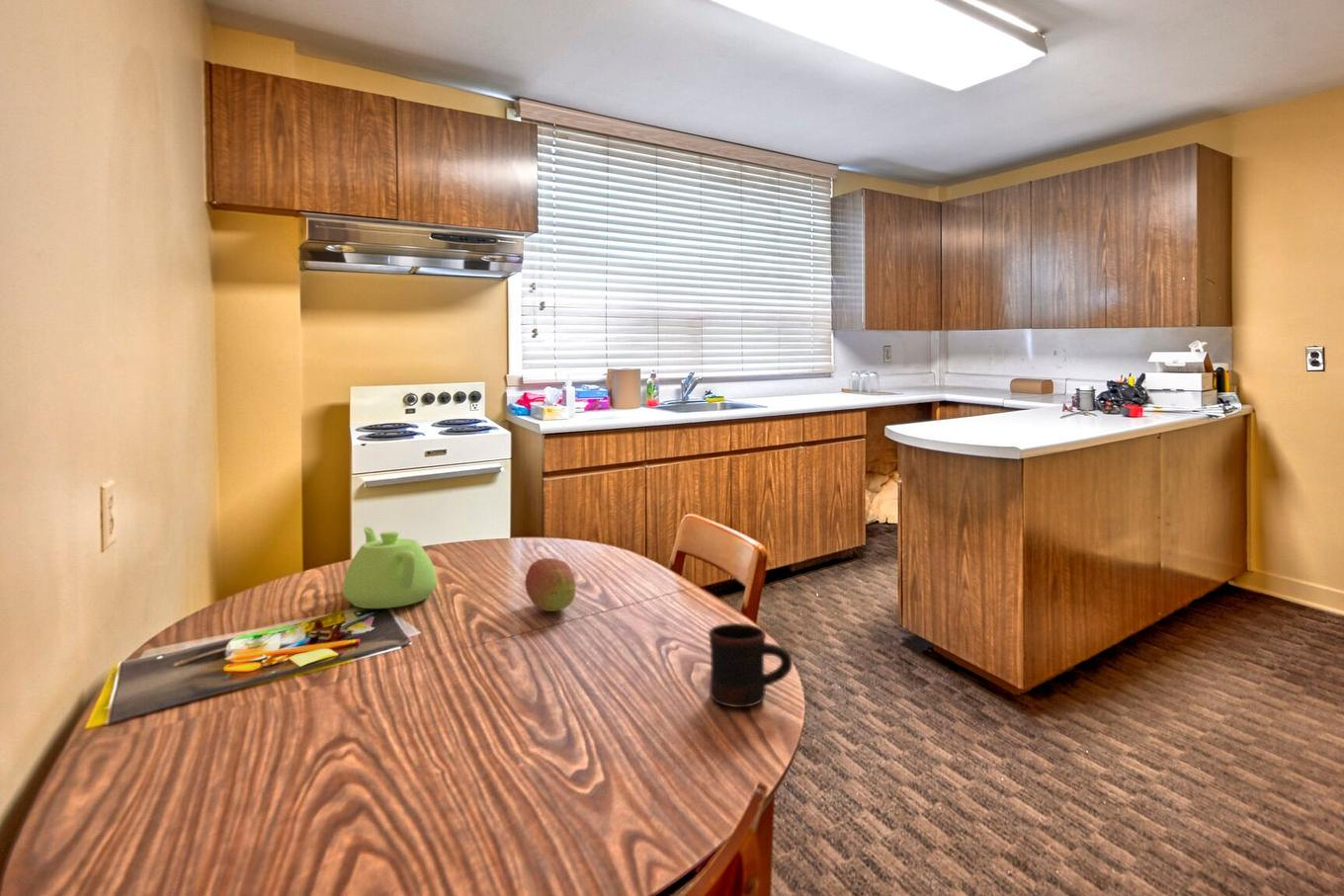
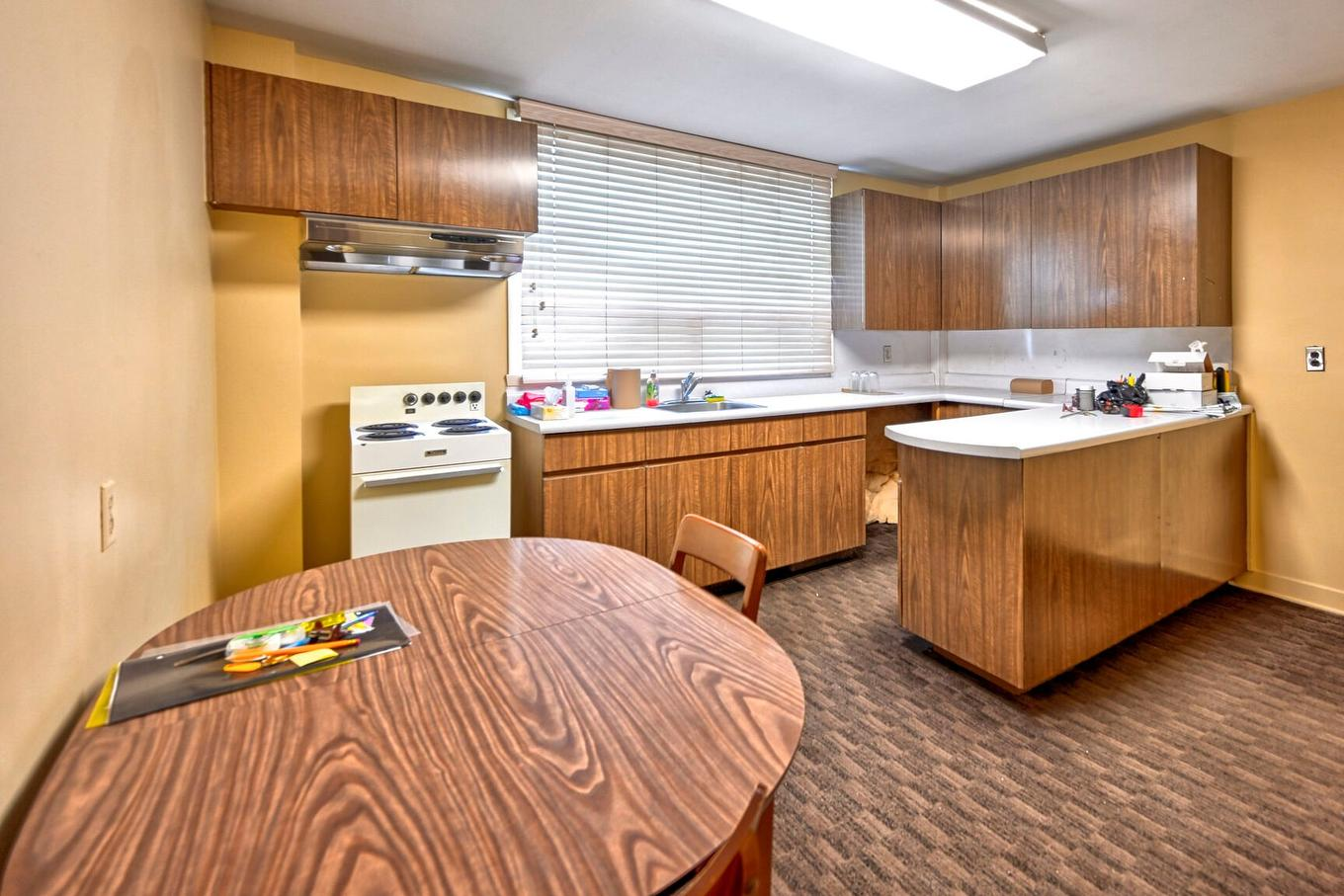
- fruit [524,557,577,612]
- mug [708,622,794,708]
- teapot [342,526,438,610]
